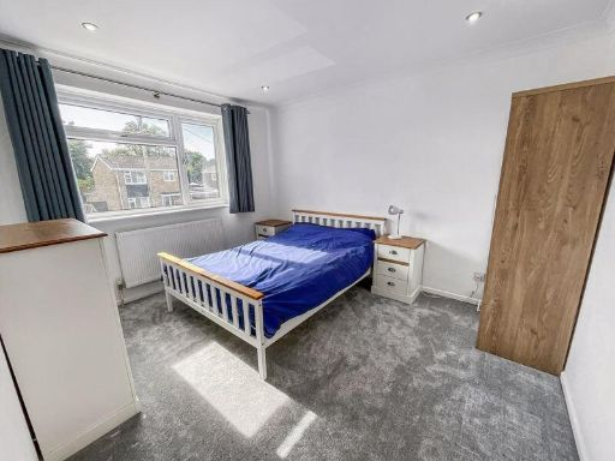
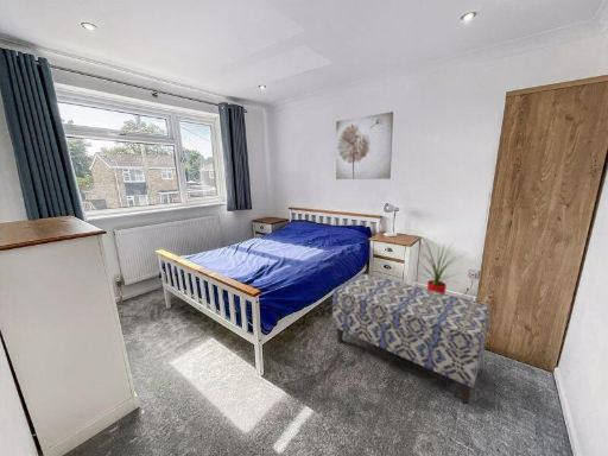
+ bench [331,272,492,405]
+ wall art [335,110,394,180]
+ house plant [413,240,467,294]
